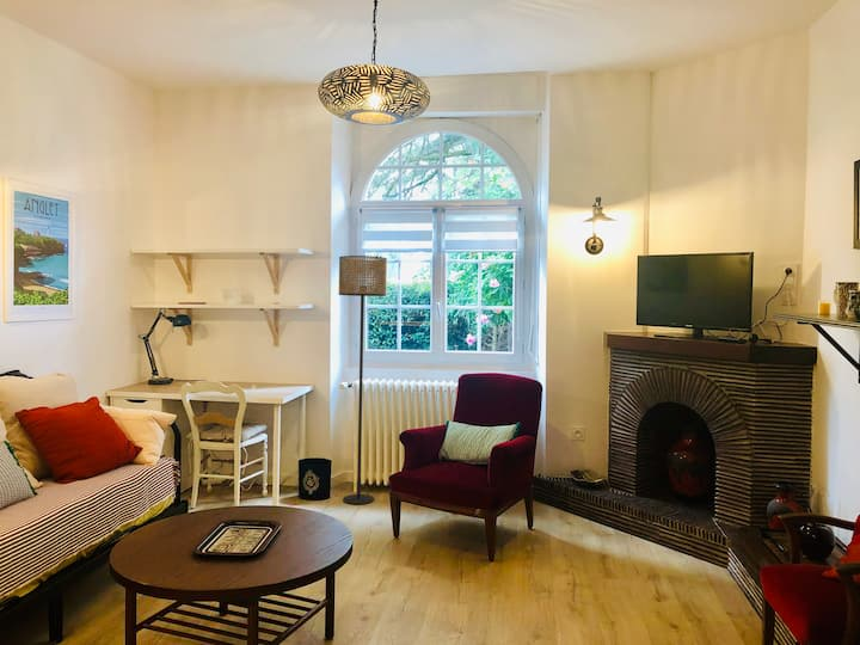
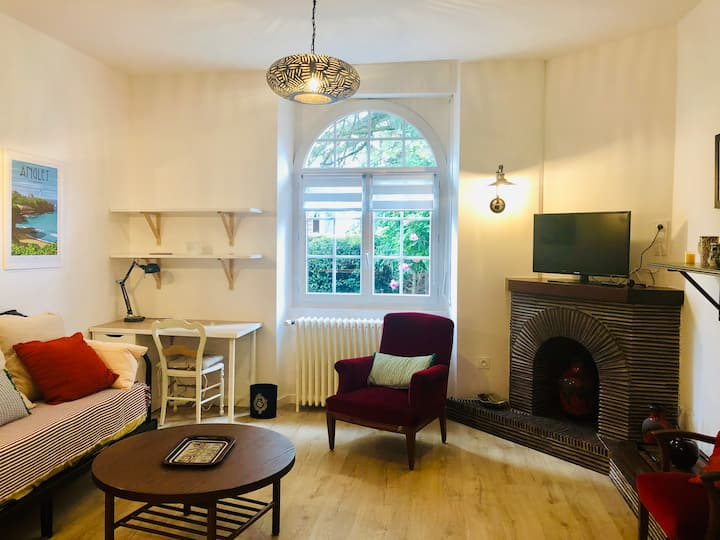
- floor lamp [338,254,388,505]
